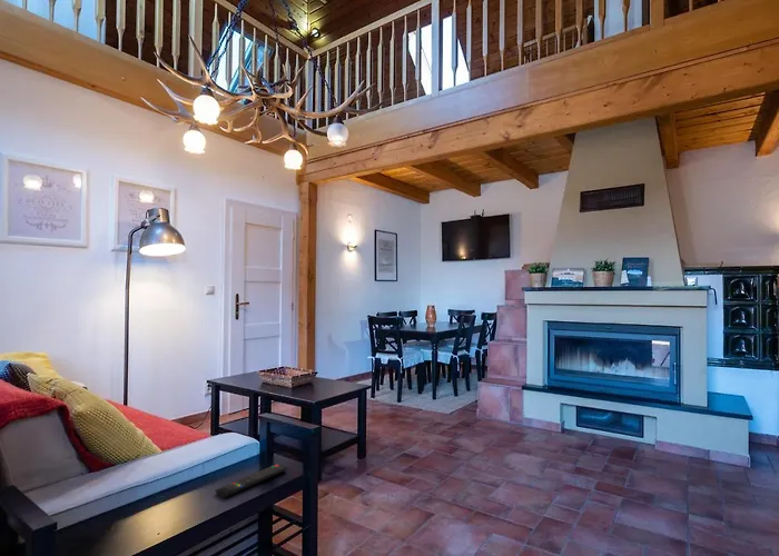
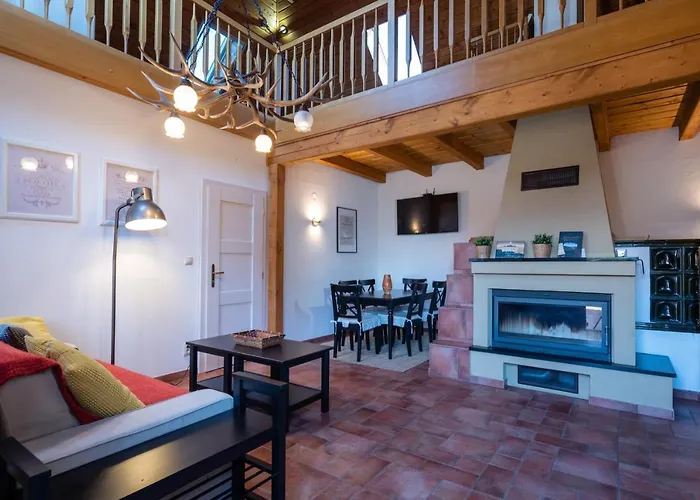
- remote control [215,463,288,499]
